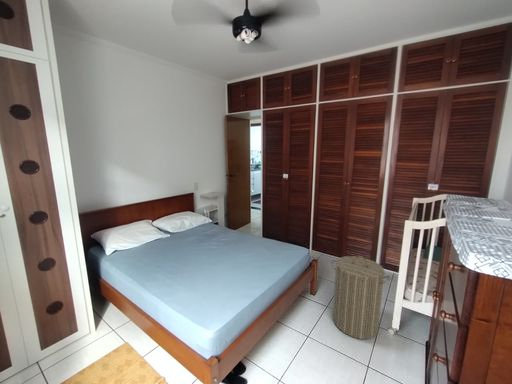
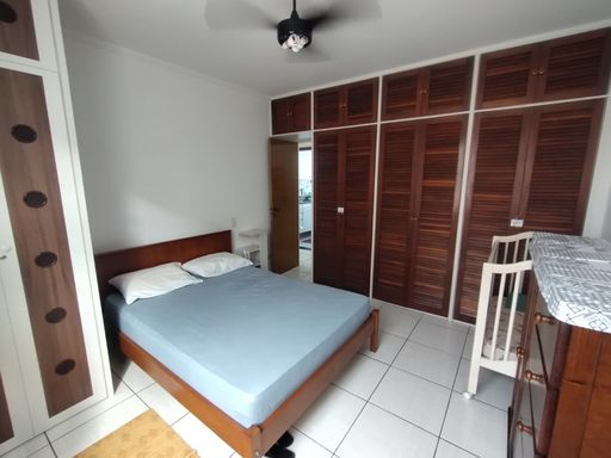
- laundry hamper [330,255,391,340]
